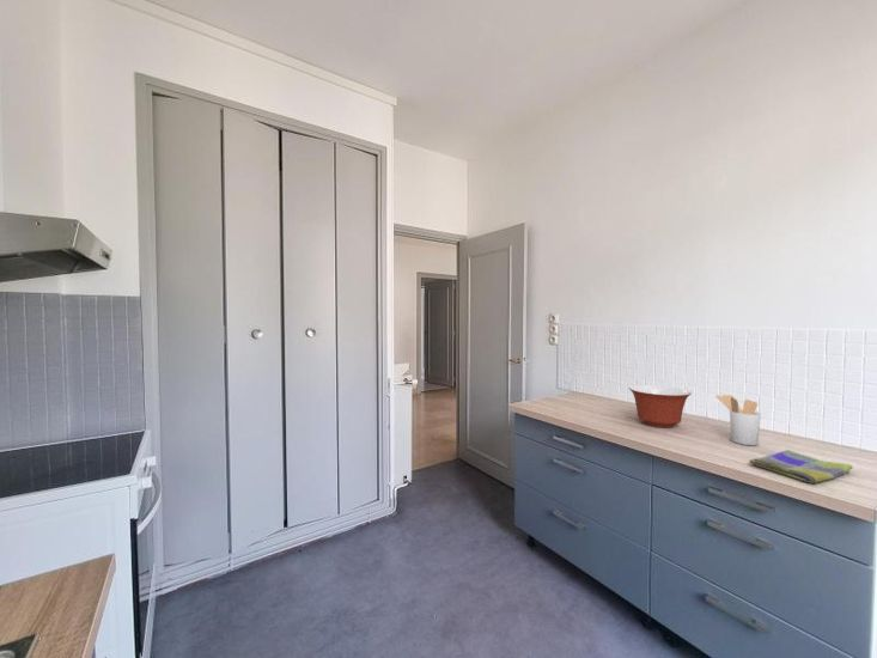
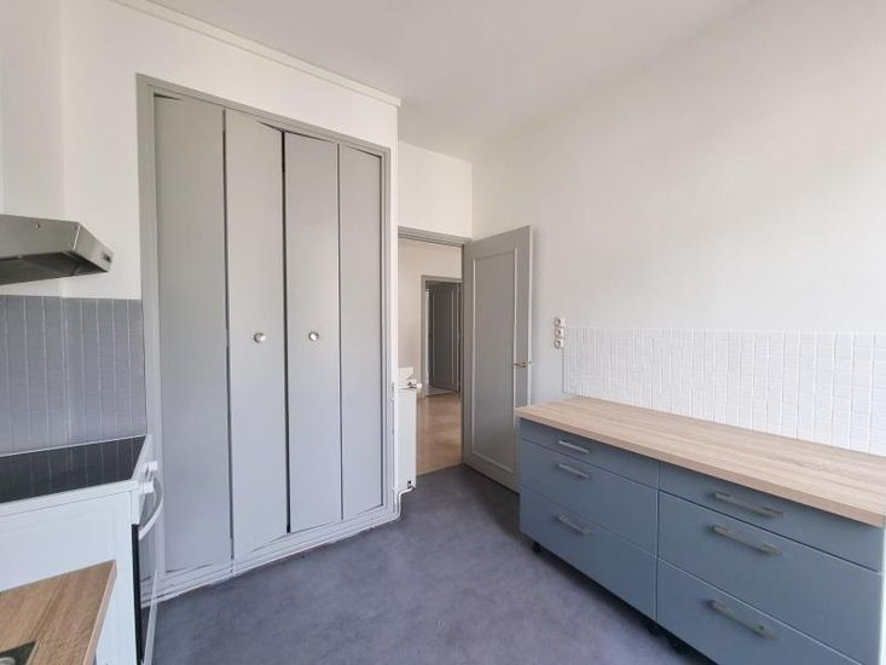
- utensil holder [715,394,762,446]
- dish towel [748,449,854,485]
- mixing bowl [628,384,693,428]
